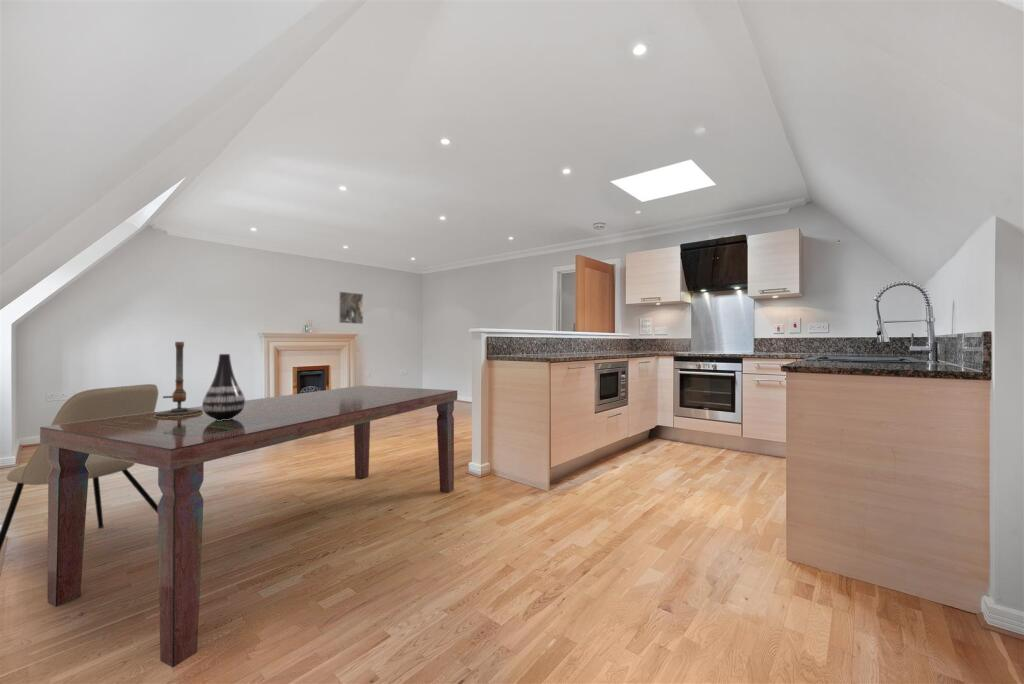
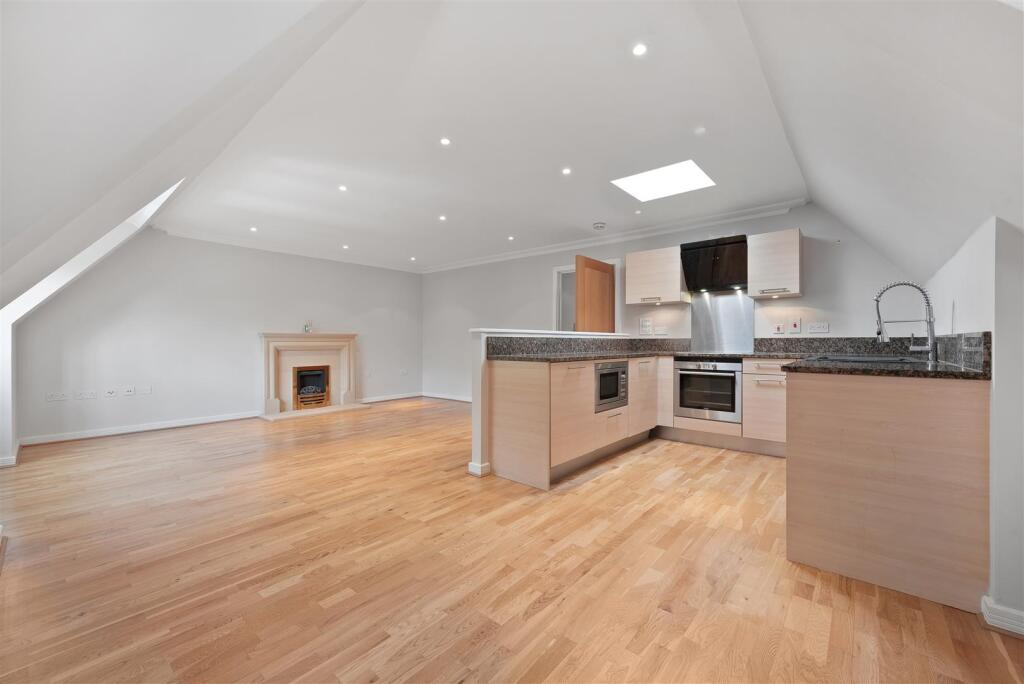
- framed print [338,291,364,325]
- dining table [39,385,458,668]
- dining chair [0,383,159,551]
- vase [201,353,246,421]
- candlestick [154,341,203,418]
